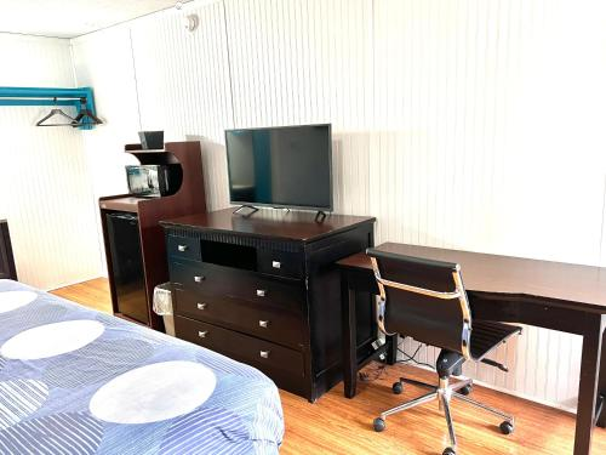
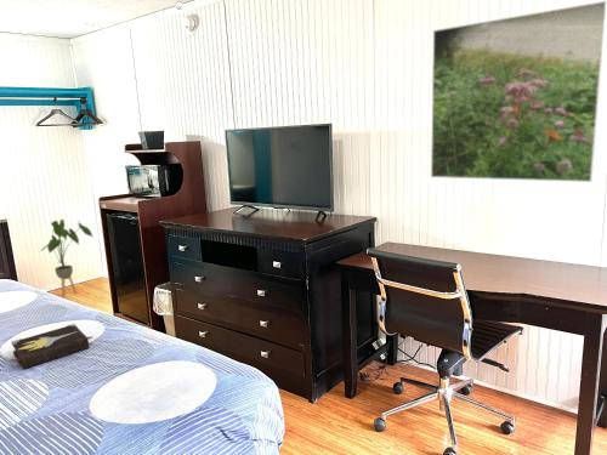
+ house plant [40,218,95,298]
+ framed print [430,0,607,183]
+ hardback book [11,323,95,370]
